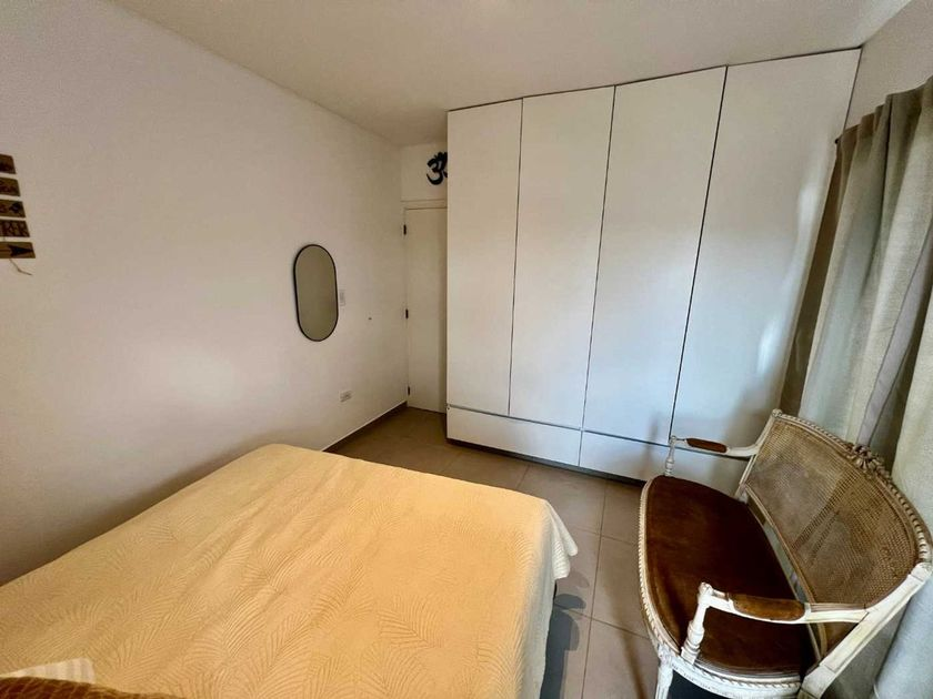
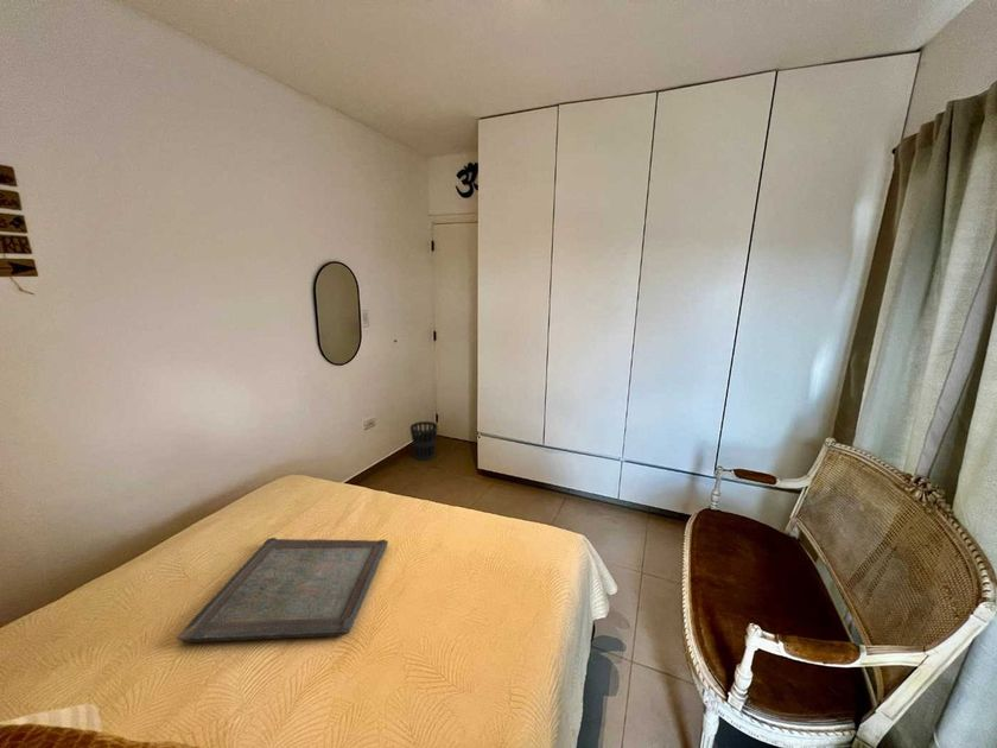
+ wastebasket [409,420,439,462]
+ serving tray [176,537,389,644]
